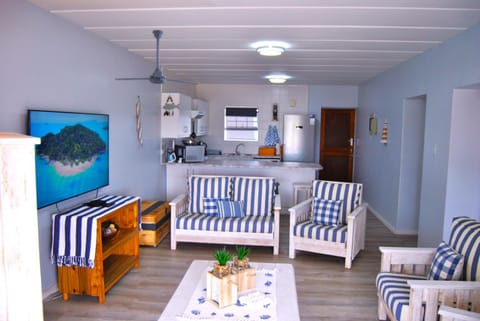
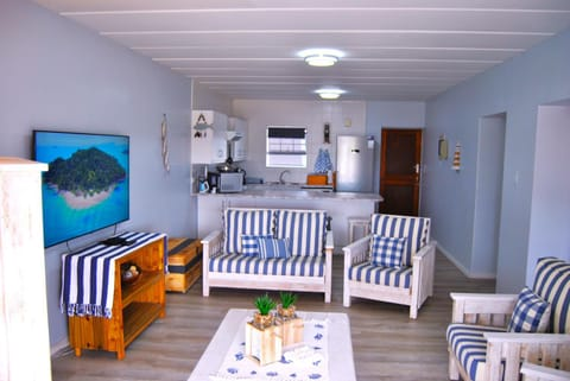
- ceiling fan [114,29,201,85]
